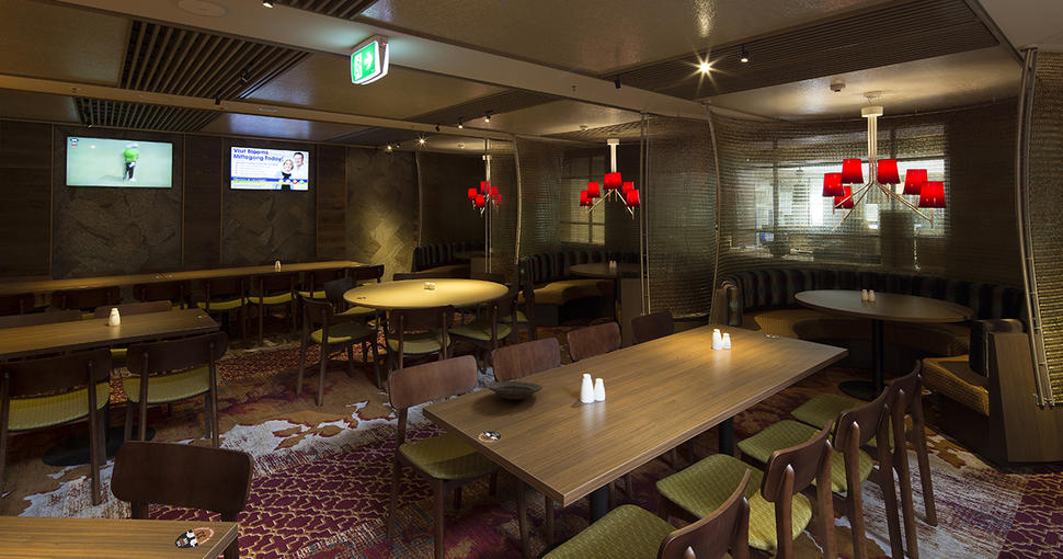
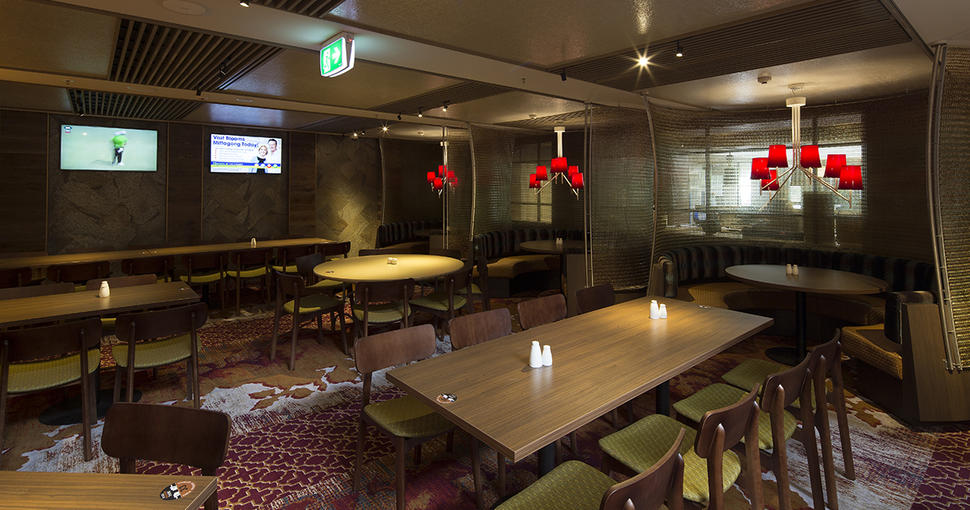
- plate [485,380,544,400]
